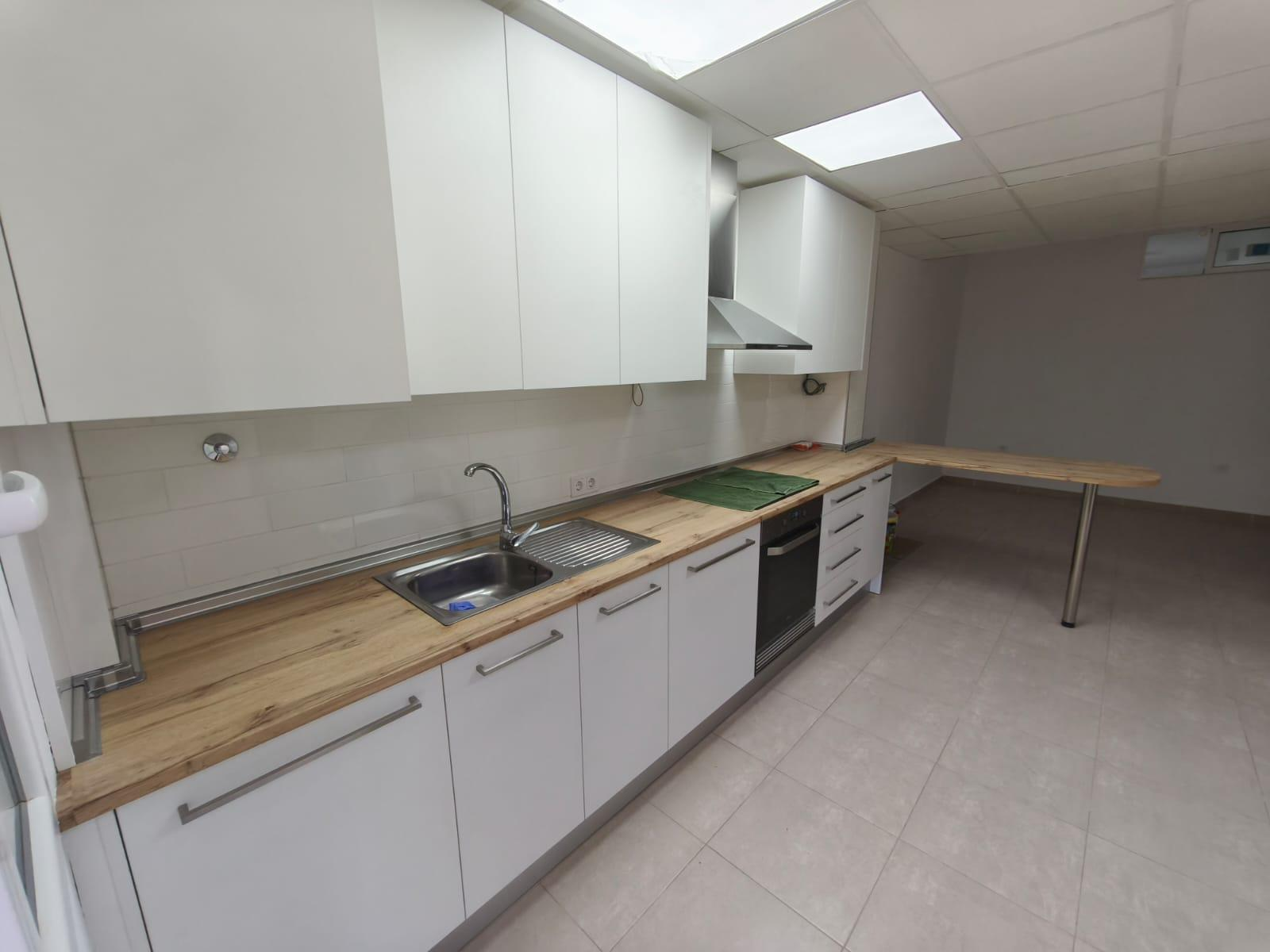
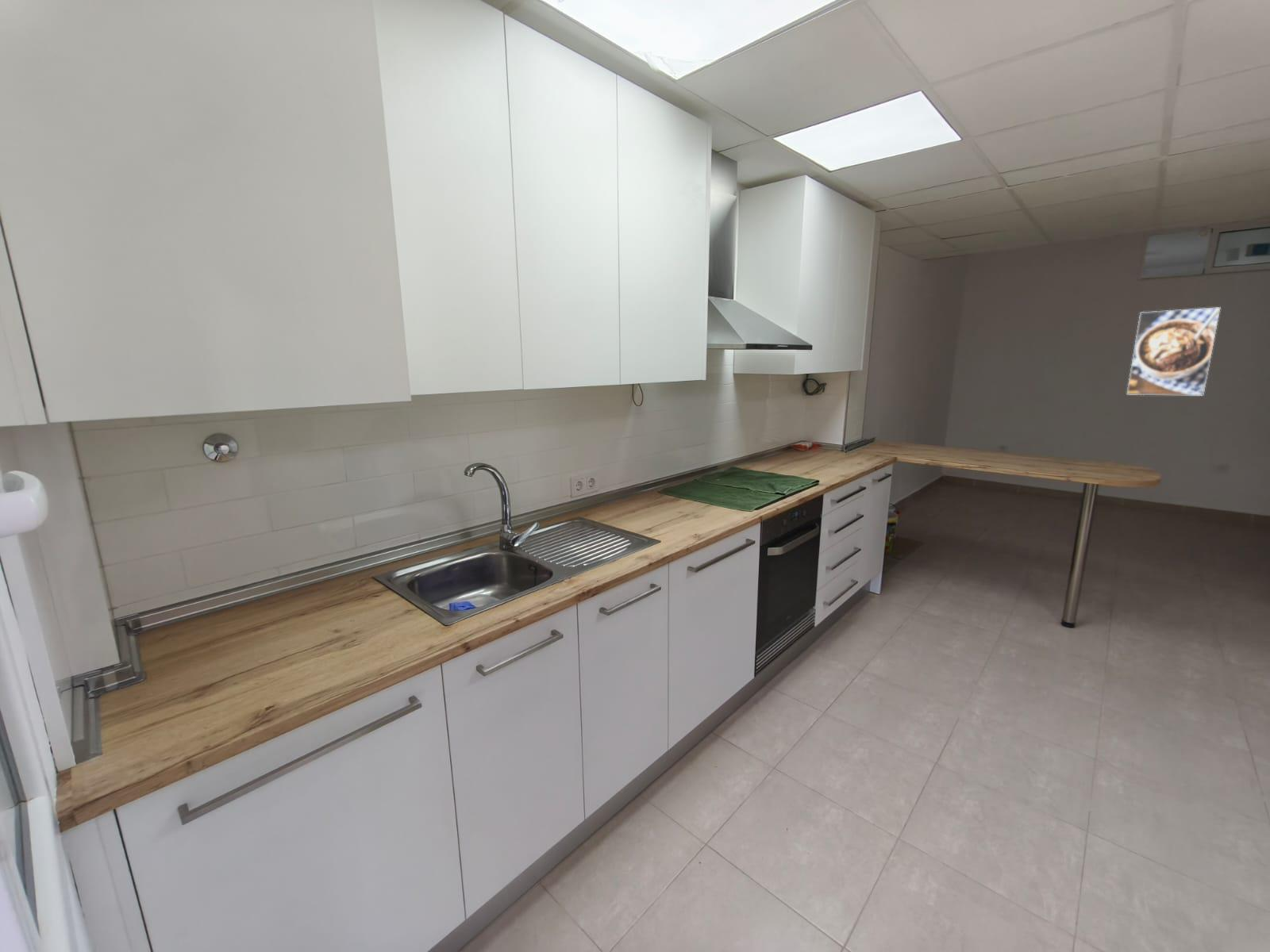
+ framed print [1126,306,1221,397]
